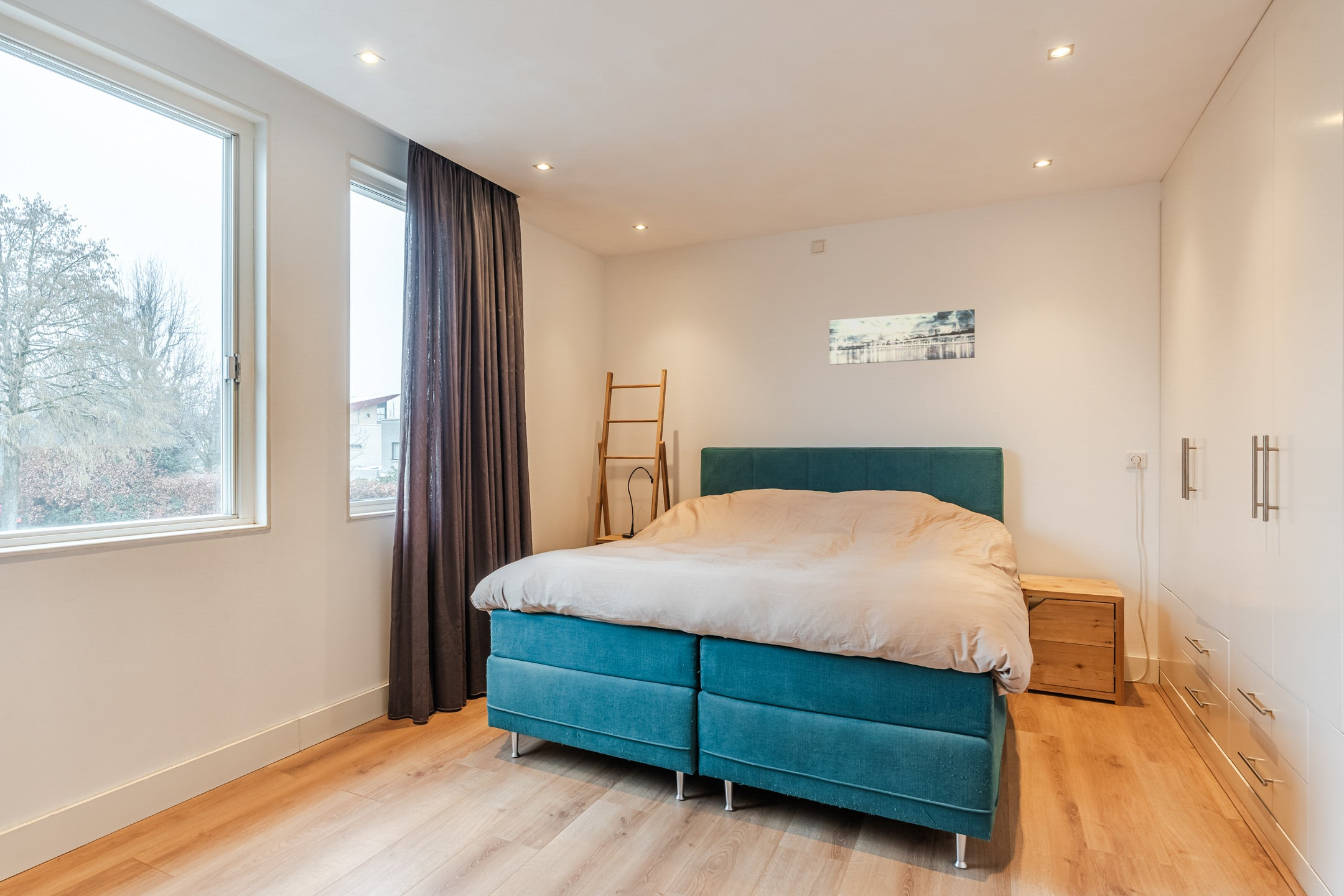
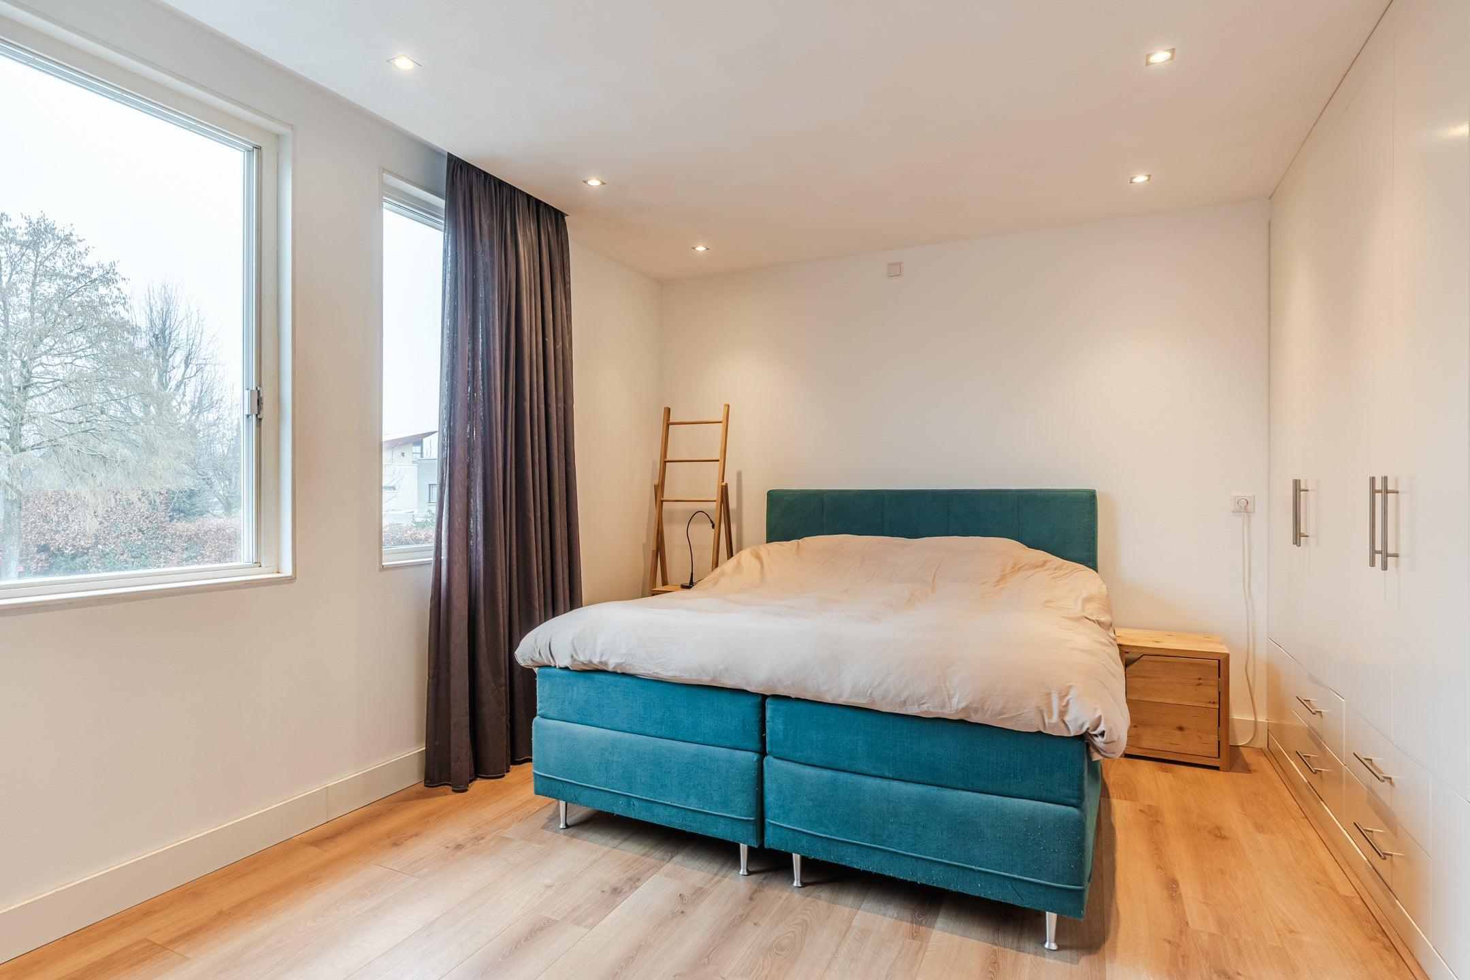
- wall art [829,309,975,365]
